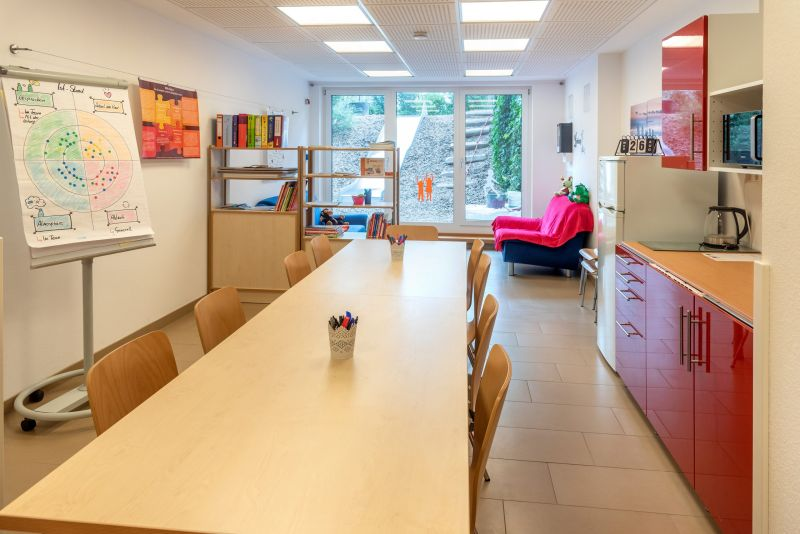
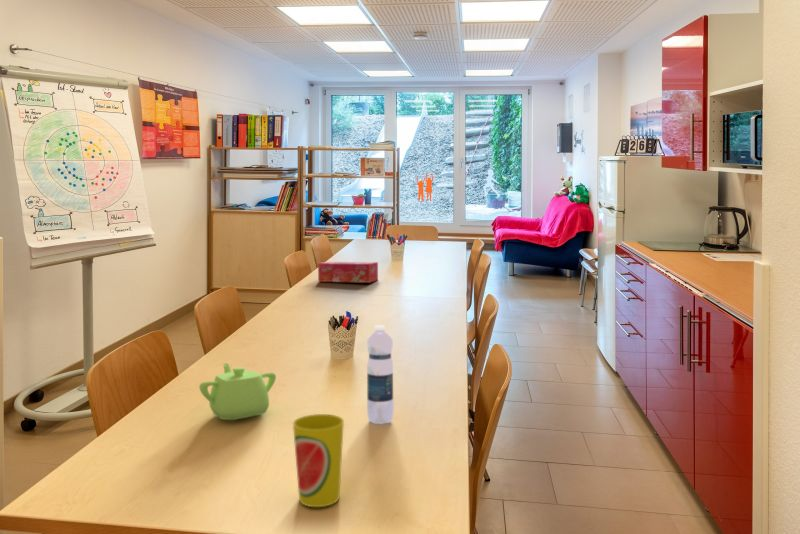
+ water bottle [366,324,395,425]
+ cup [292,413,345,508]
+ tissue box [317,261,379,284]
+ teapot [198,362,277,421]
